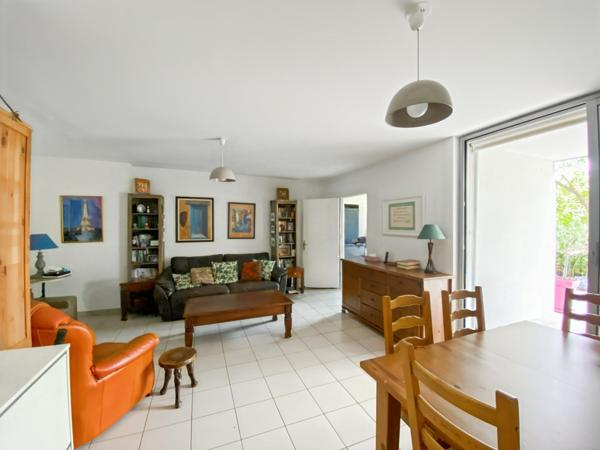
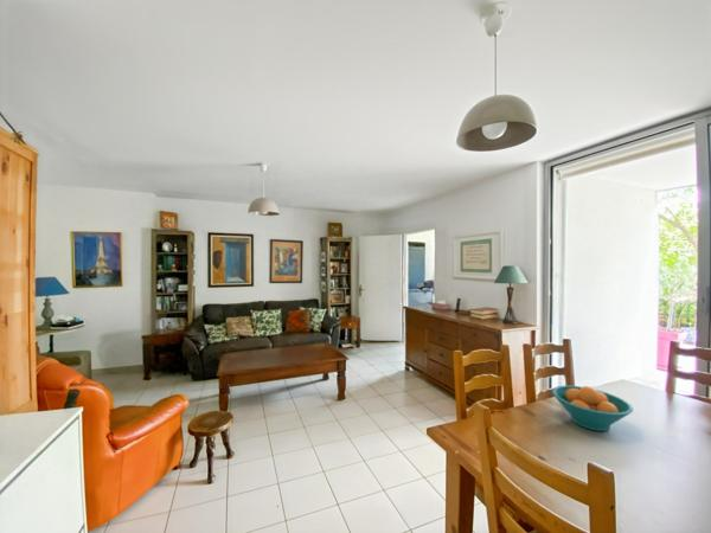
+ fruit bowl [551,385,634,432]
